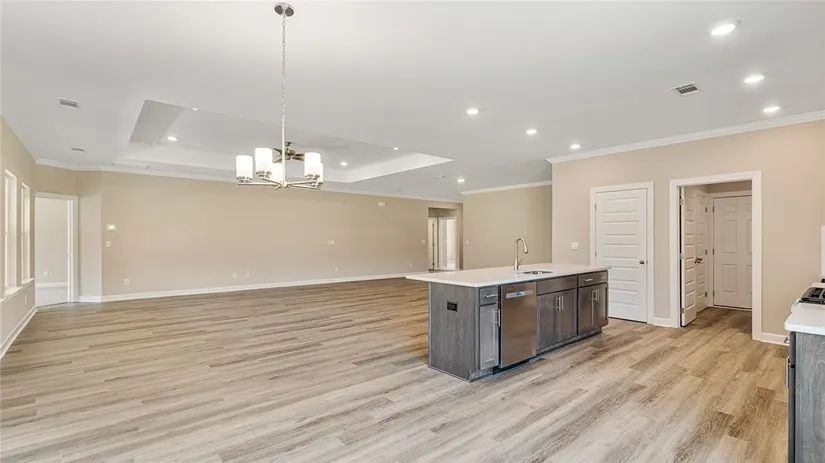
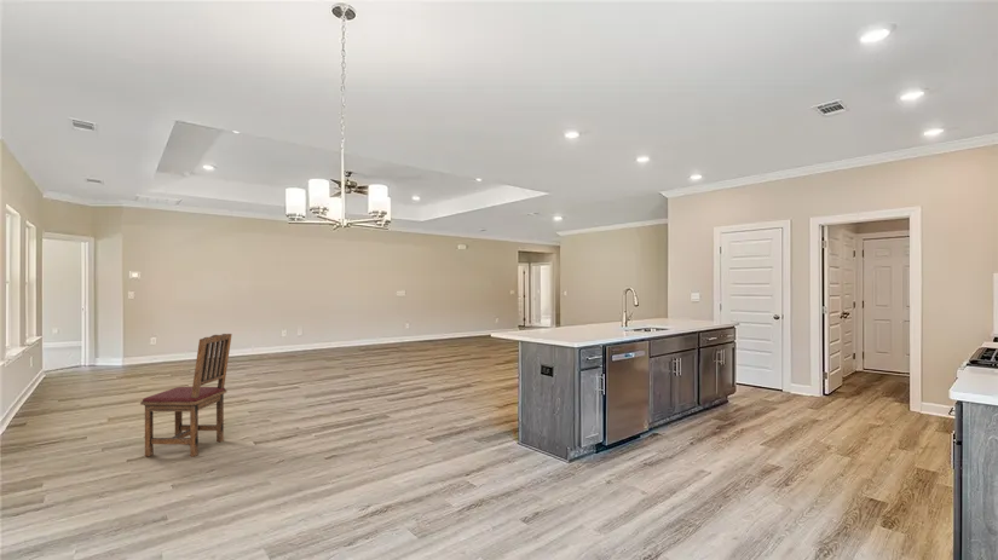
+ dining chair [139,333,233,457]
